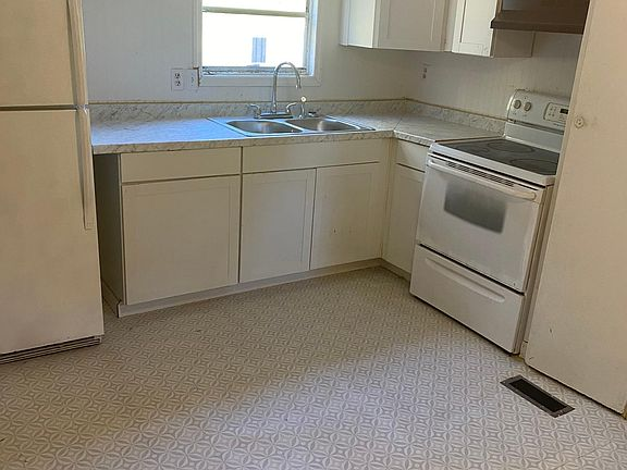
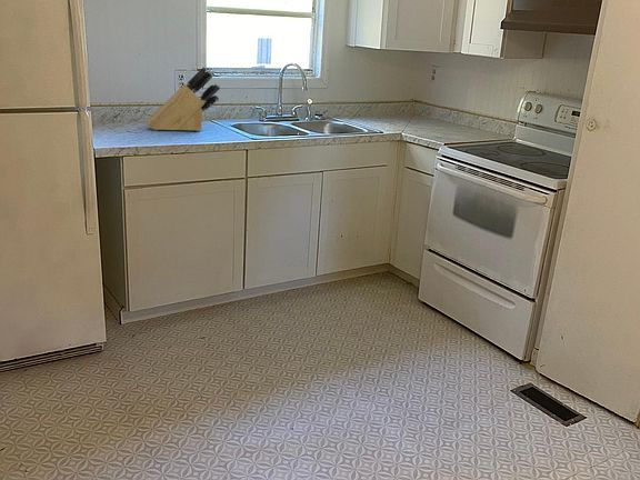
+ knife block [147,66,221,132]
